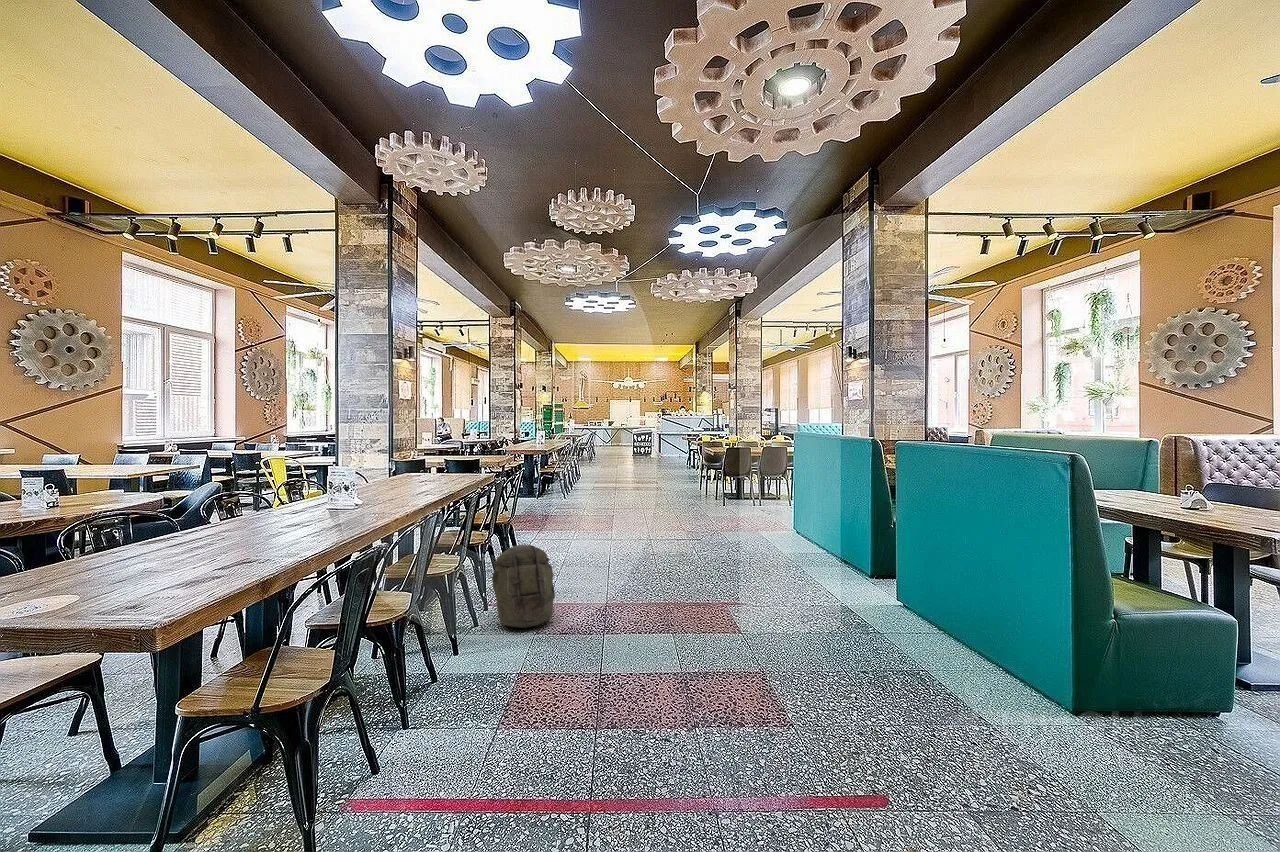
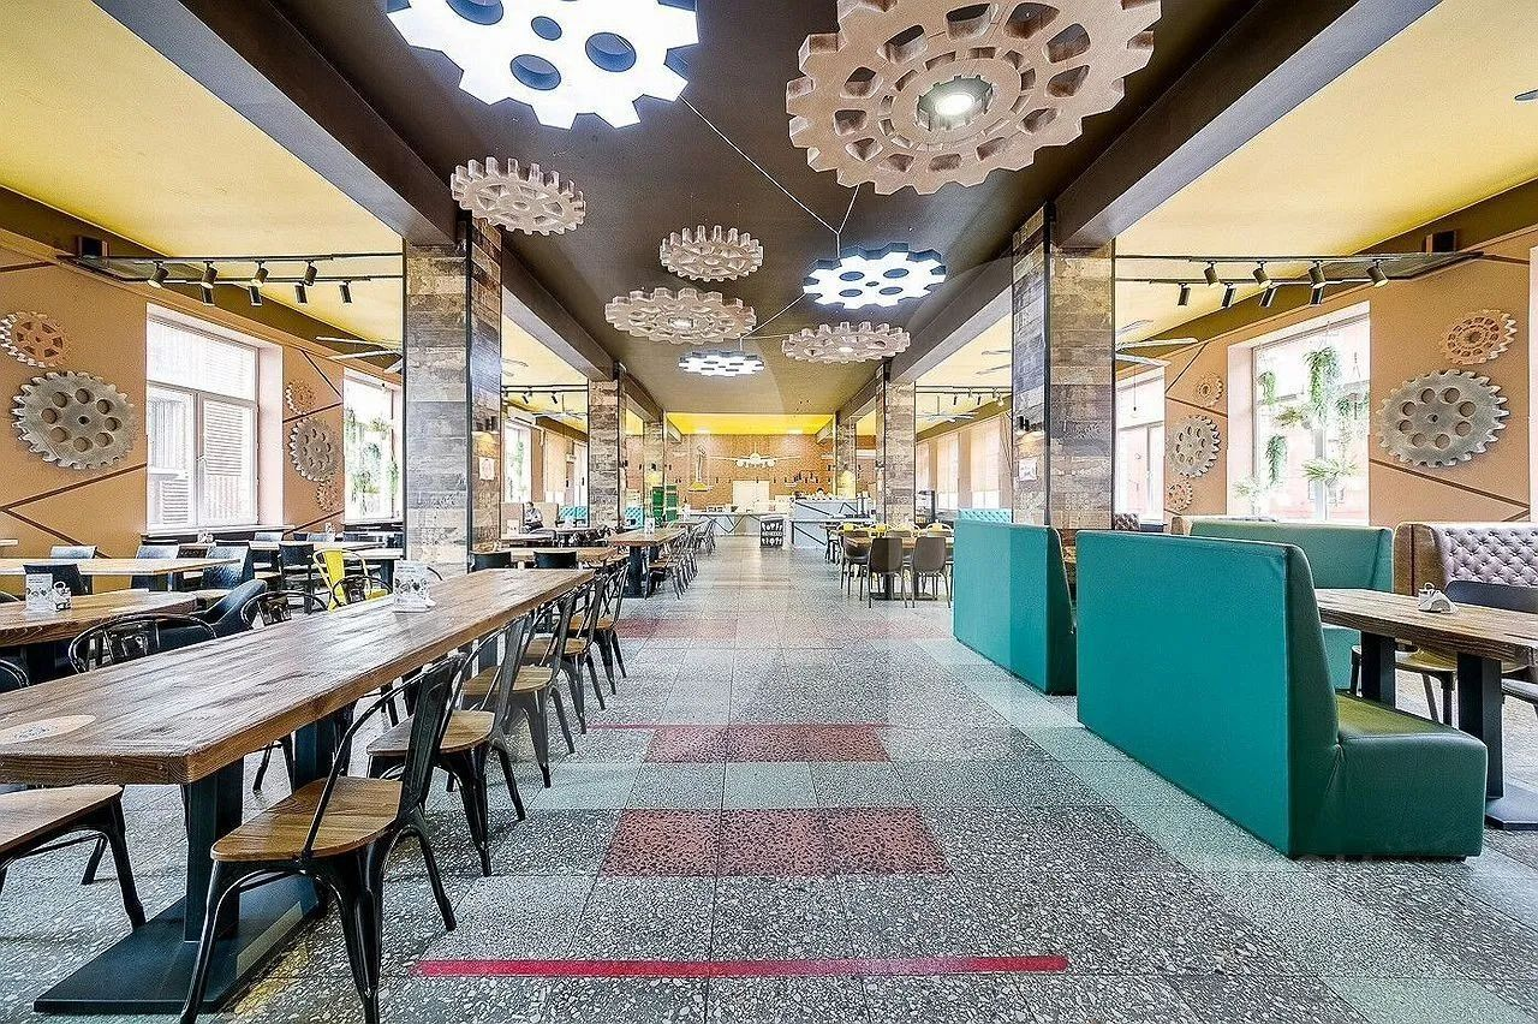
- backpack [491,544,556,629]
